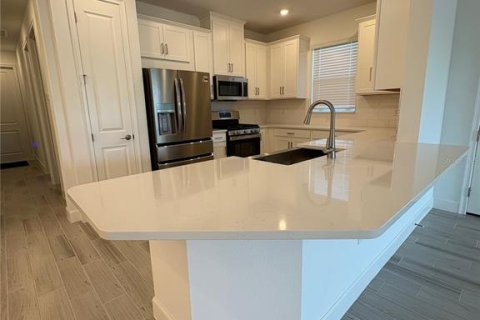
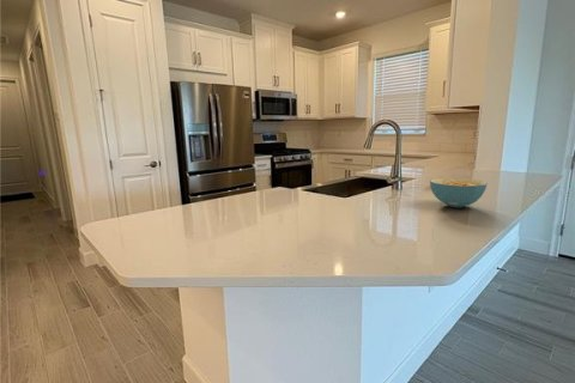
+ cereal bowl [429,177,489,208]
